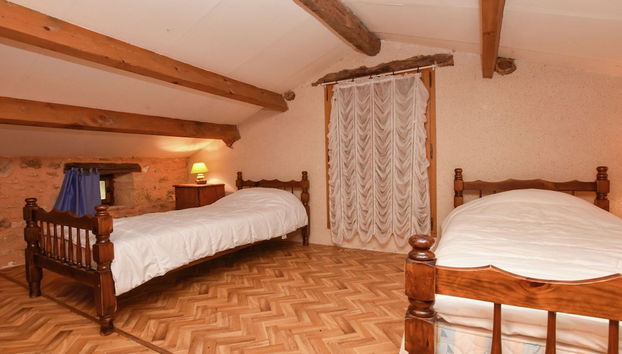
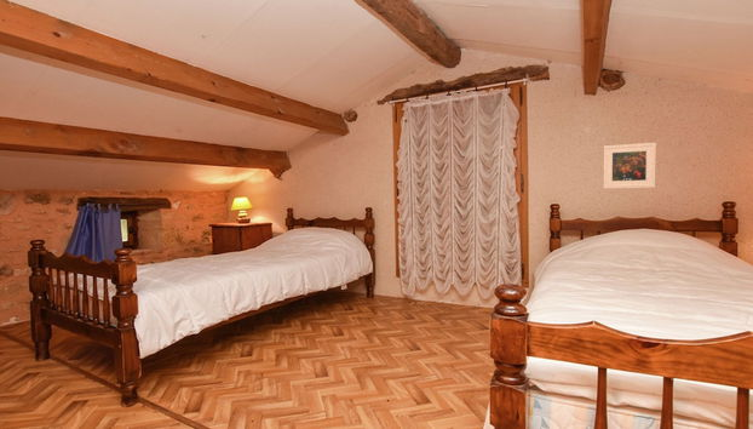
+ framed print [602,142,657,190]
